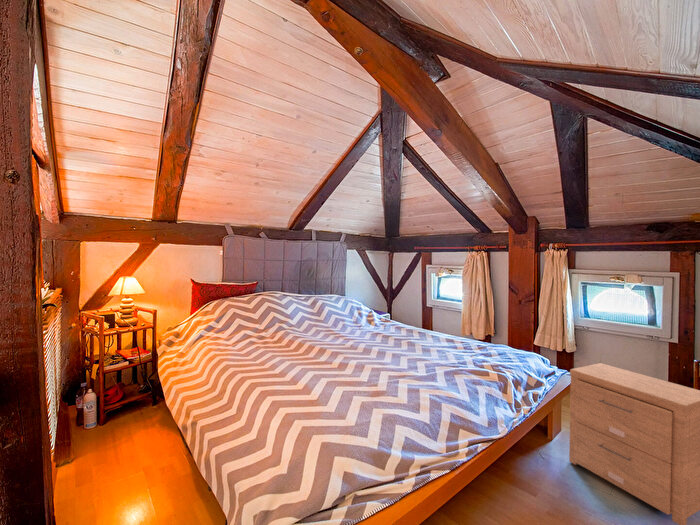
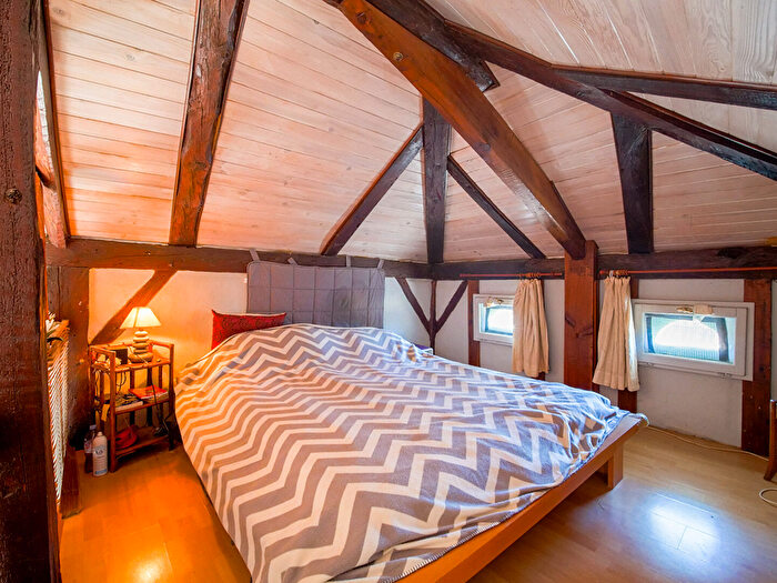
- side table [568,362,700,525]
